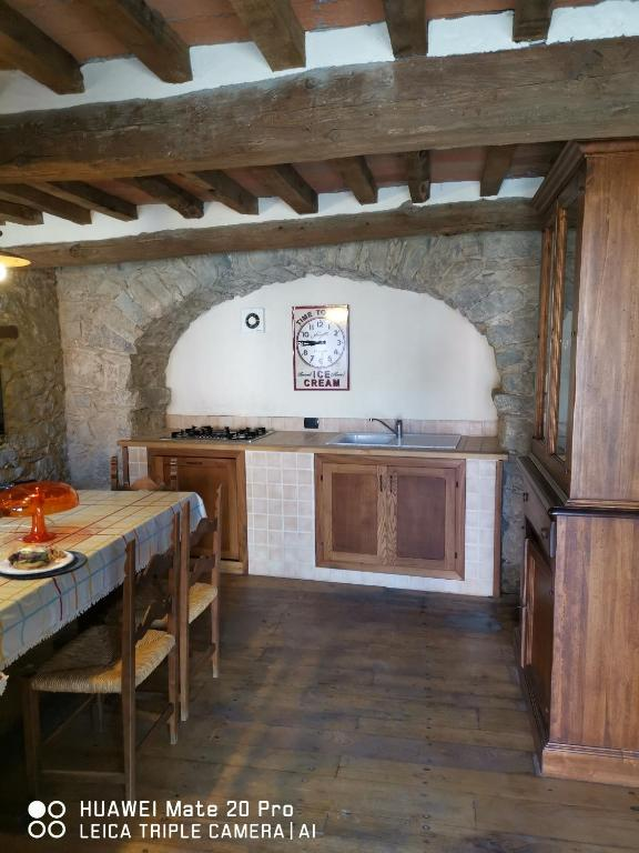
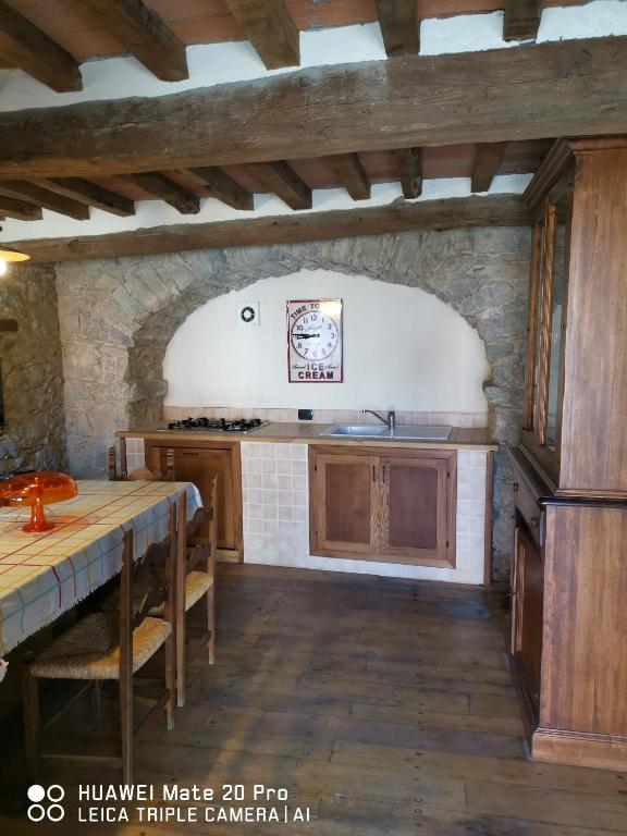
- plate [0,542,88,580]
